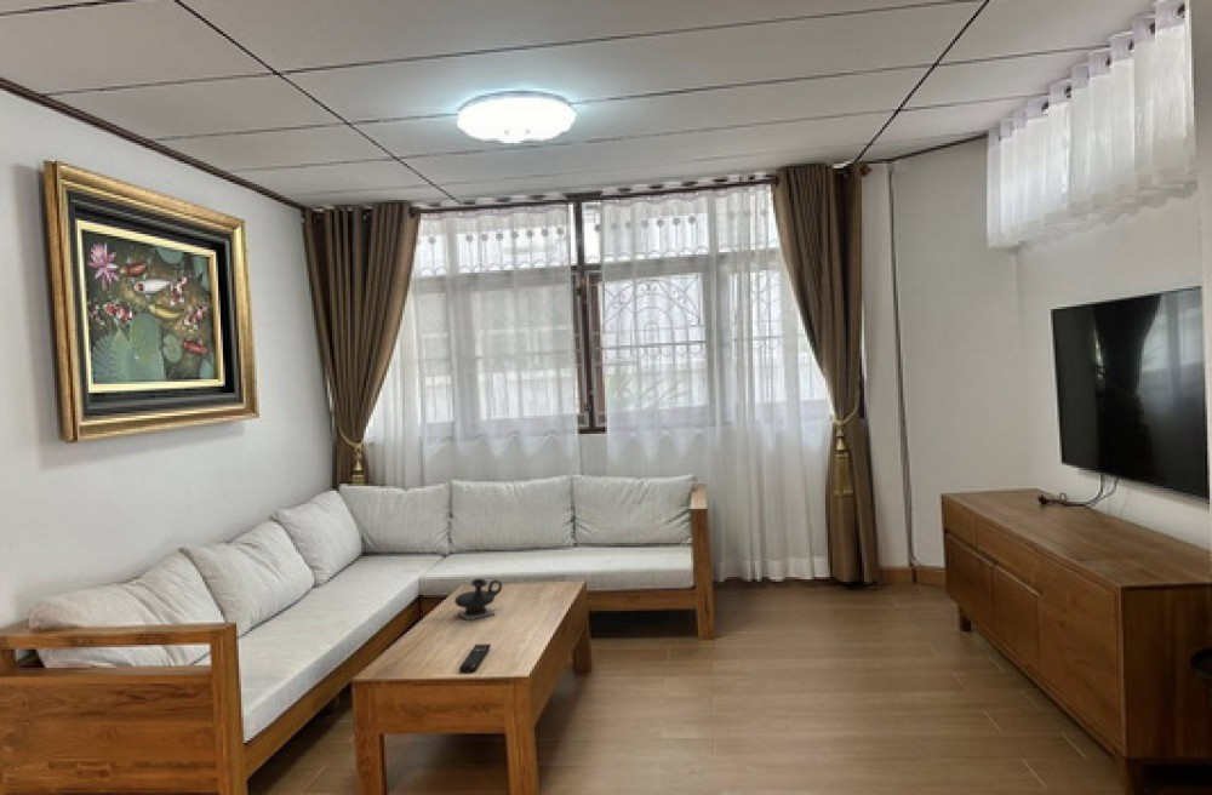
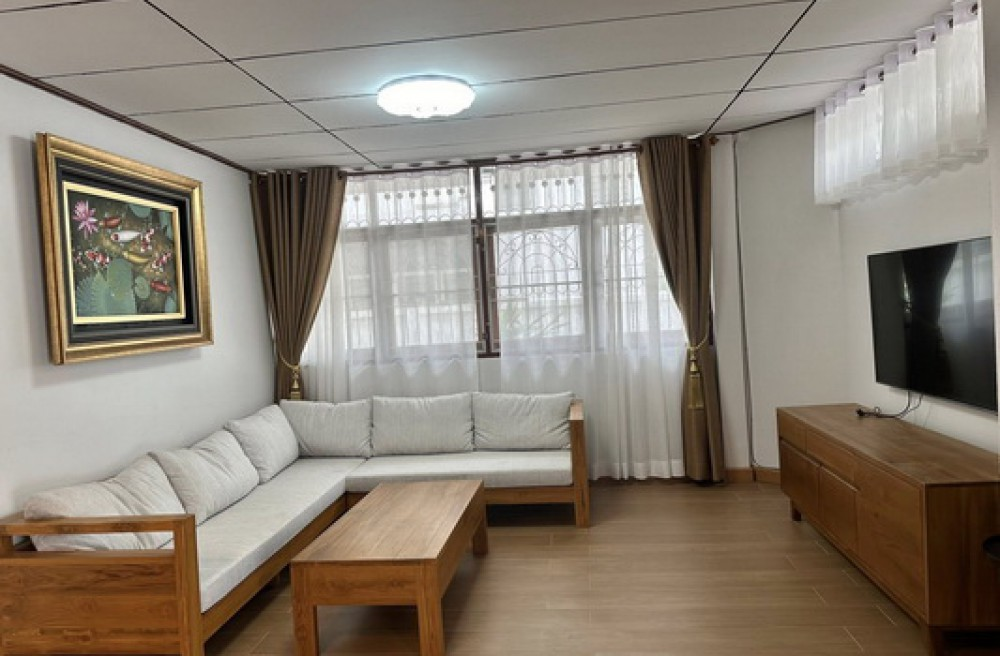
- teapot [453,577,503,622]
- remote control [458,642,492,674]
